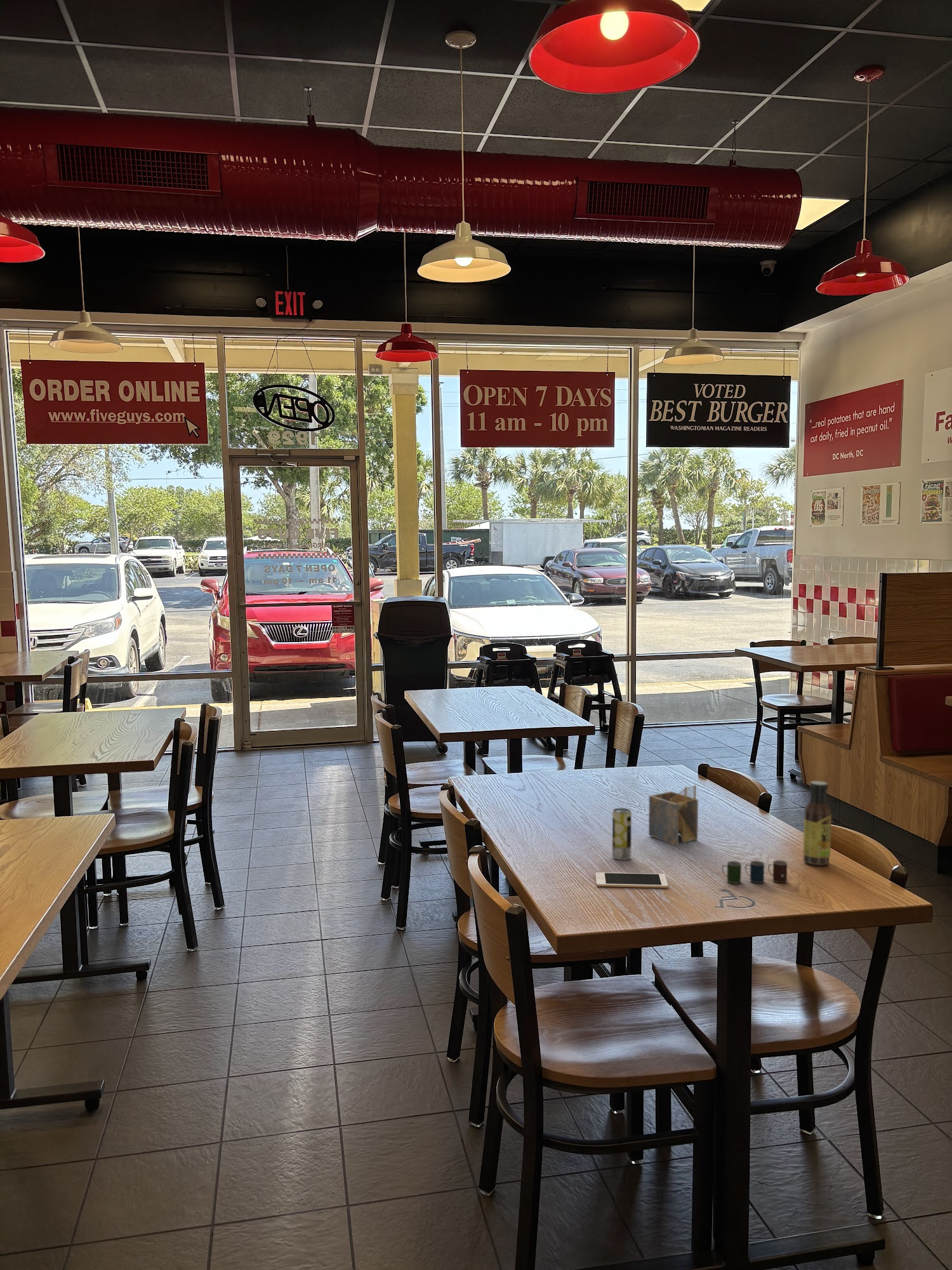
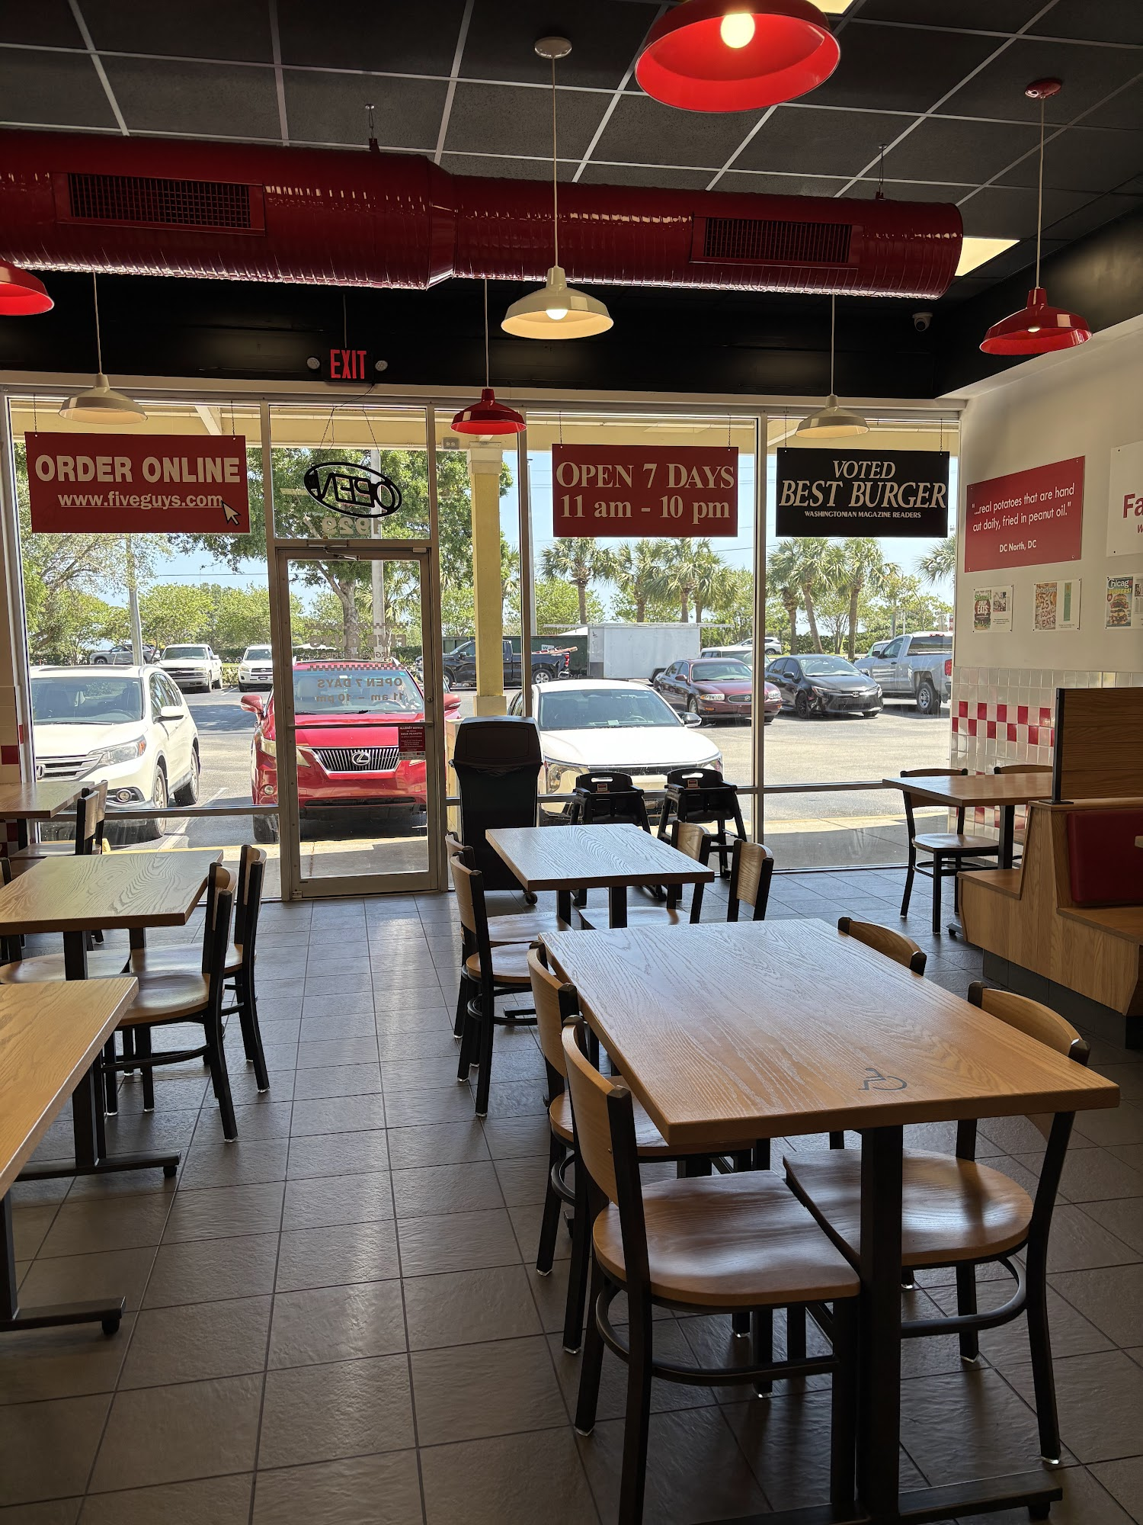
- cup [722,860,788,885]
- cell phone [595,872,669,888]
- napkin holder [648,784,699,846]
- beverage can [612,808,632,860]
- sauce bottle [802,780,832,866]
